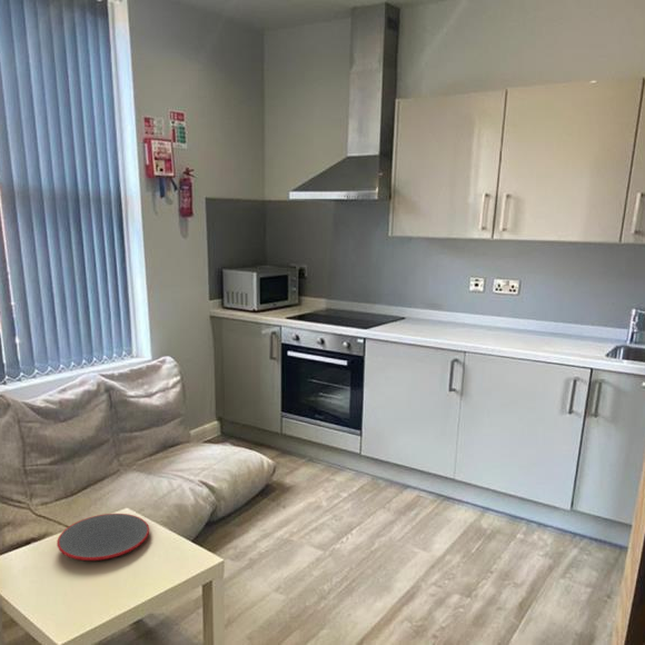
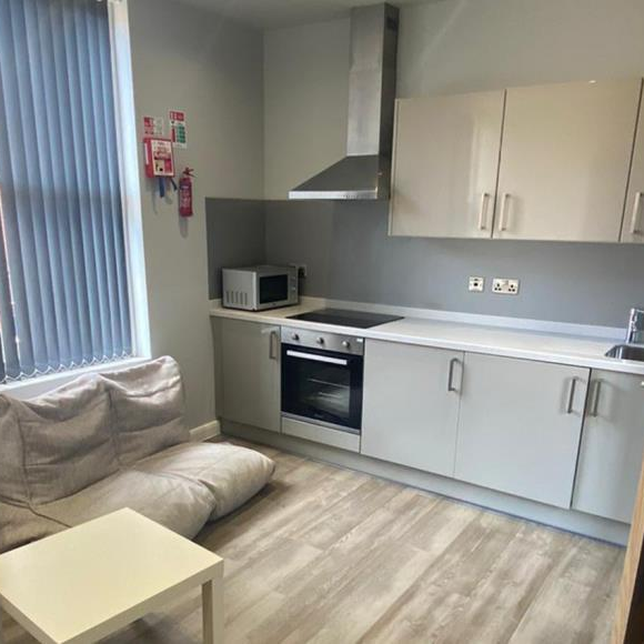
- plate [56,513,150,562]
